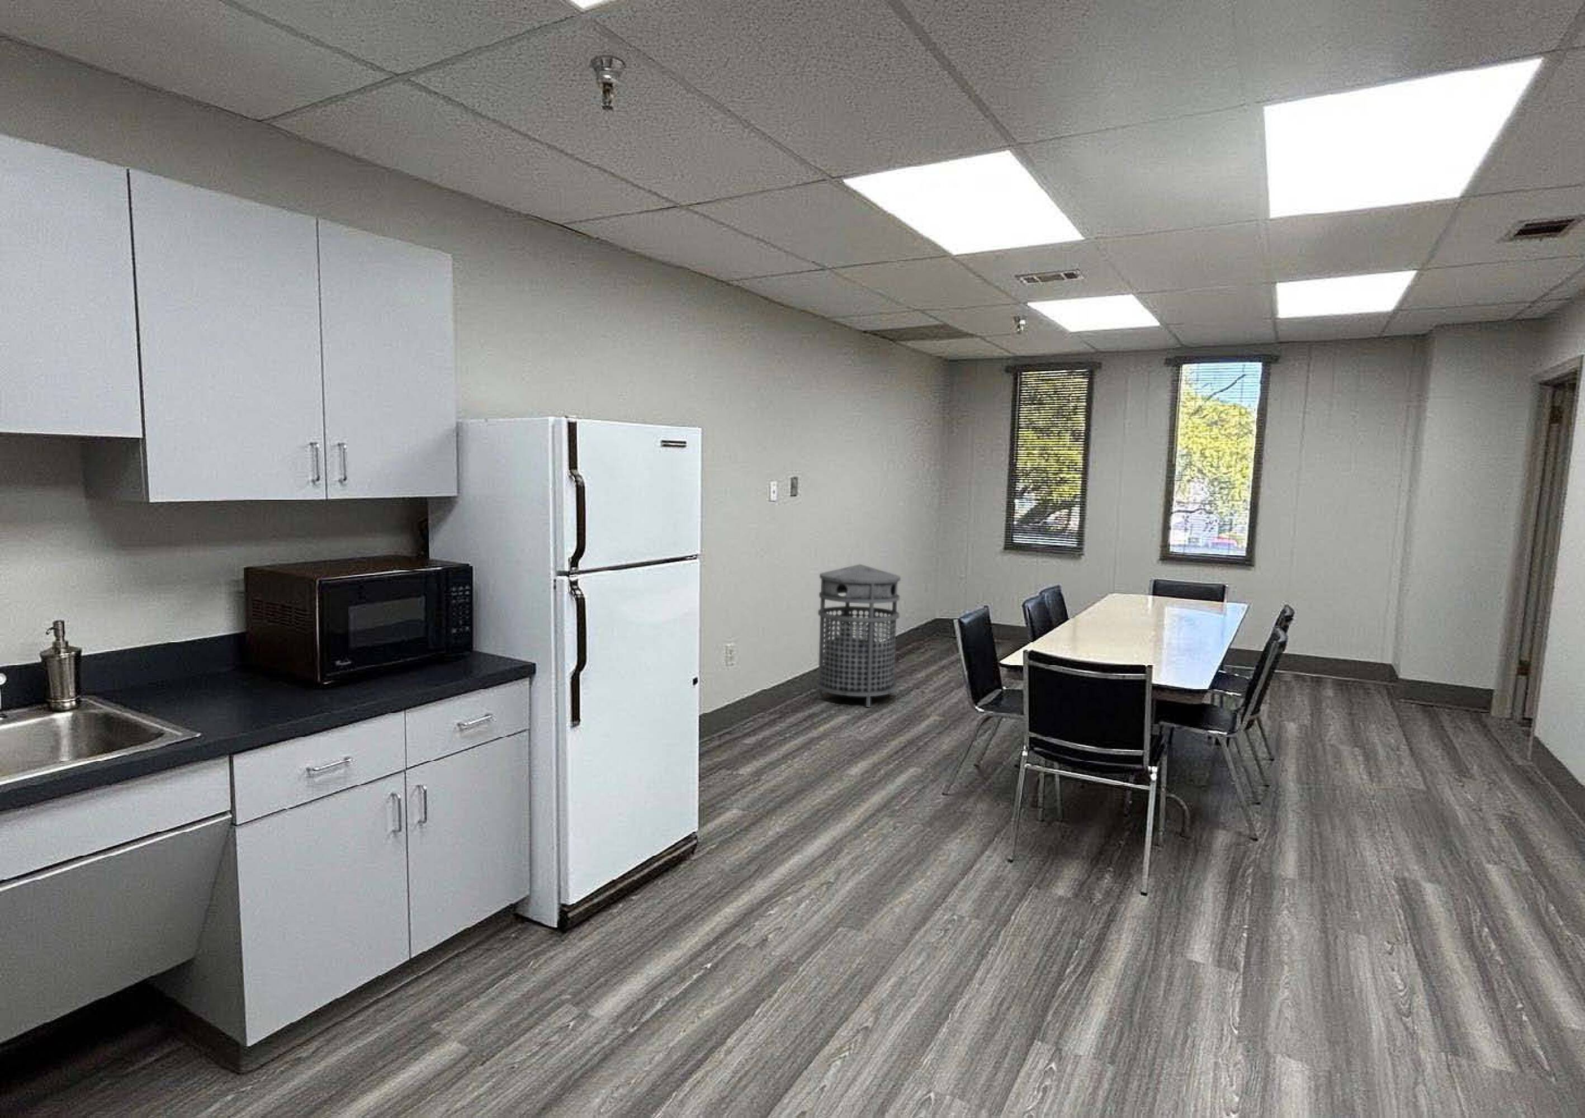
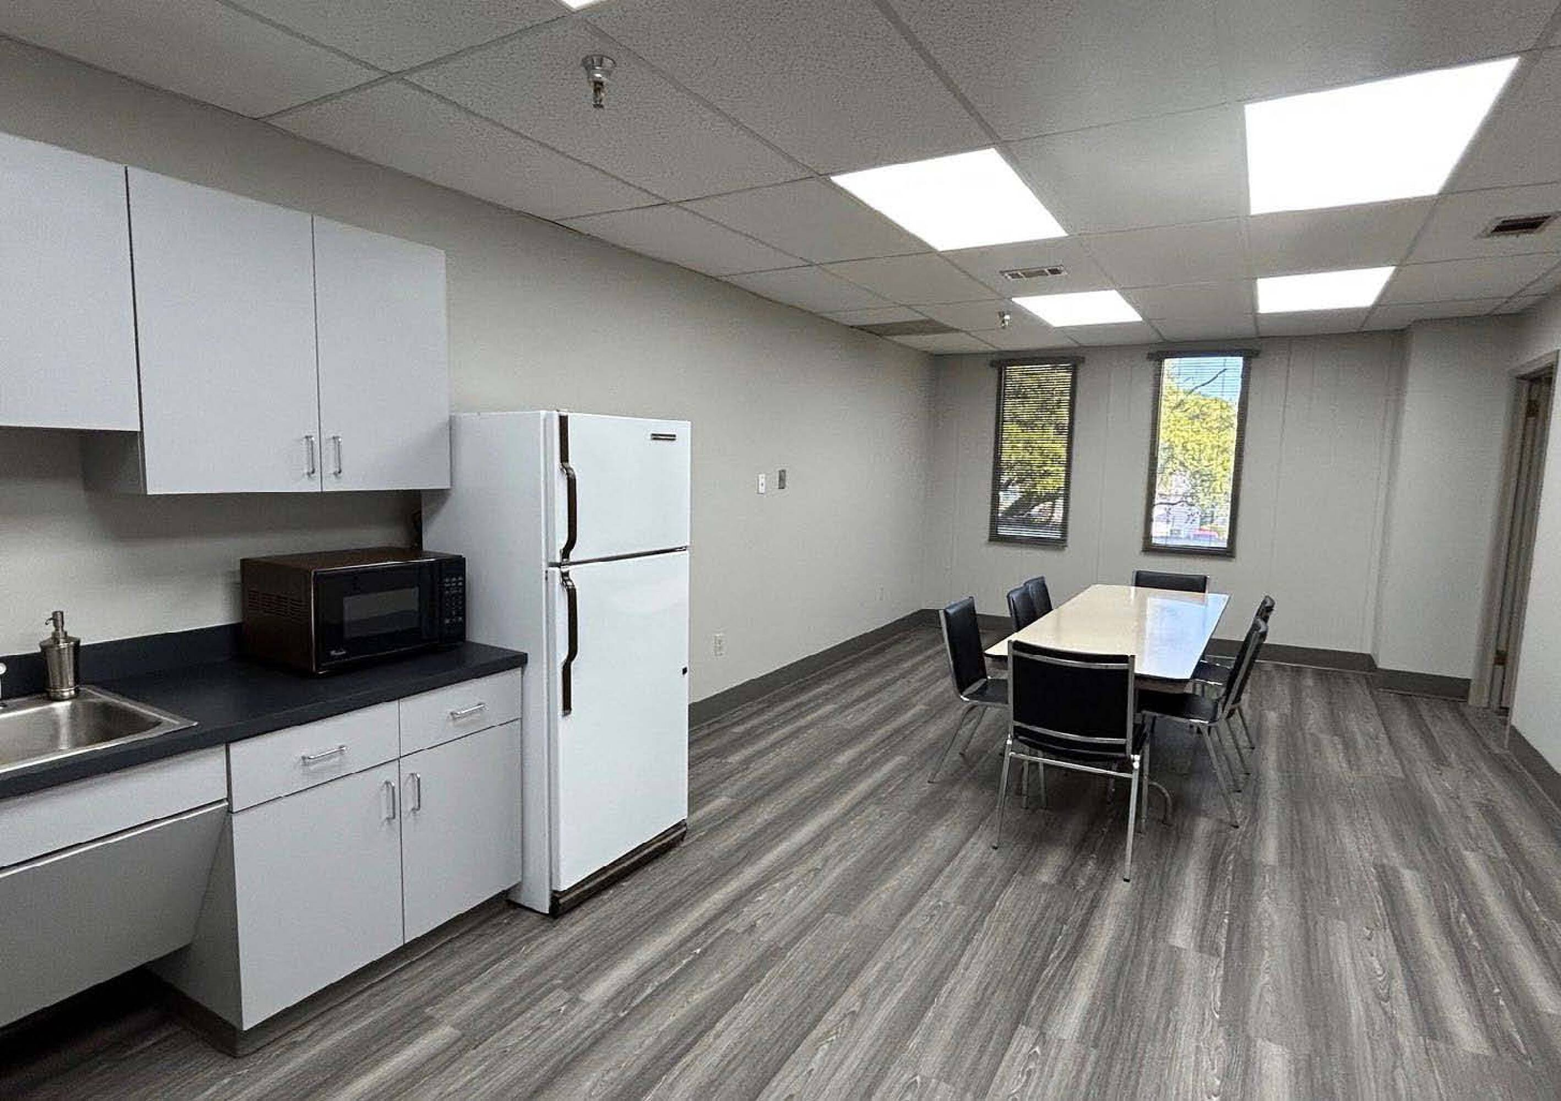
- trash can [815,564,901,708]
